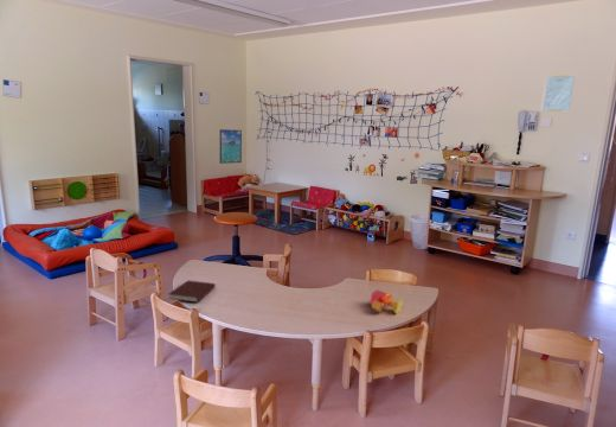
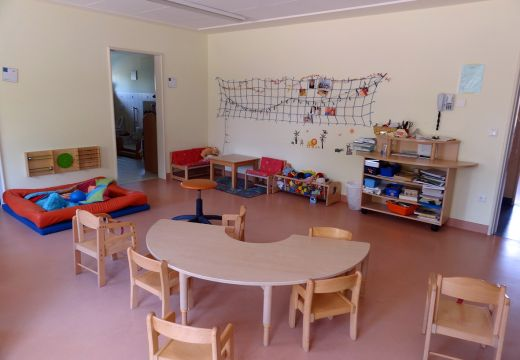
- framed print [219,128,243,165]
- toy block set [368,288,404,316]
- notebook [167,279,216,304]
